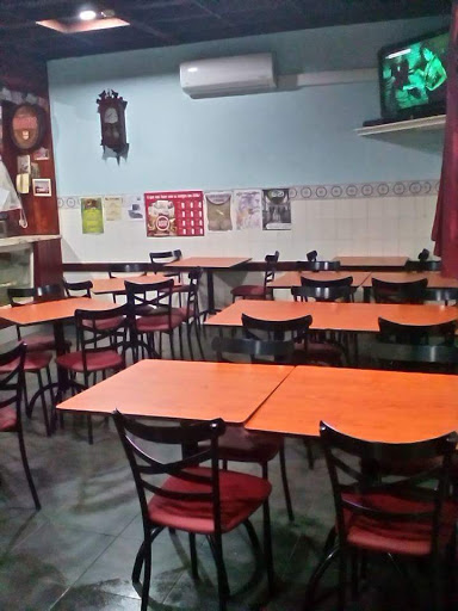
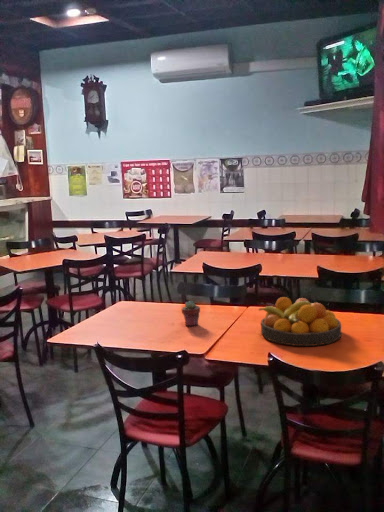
+ potted succulent [181,300,201,327]
+ fruit bowl [258,296,342,347]
